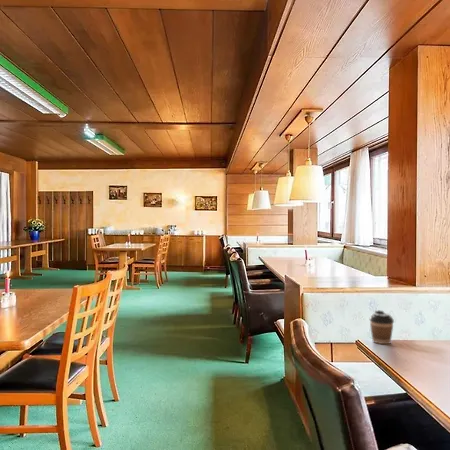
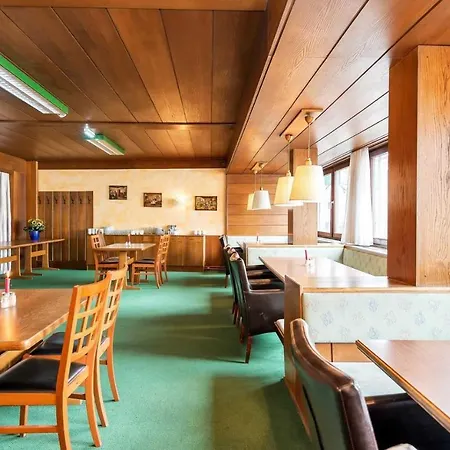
- coffee cup [369,309,395,345]
